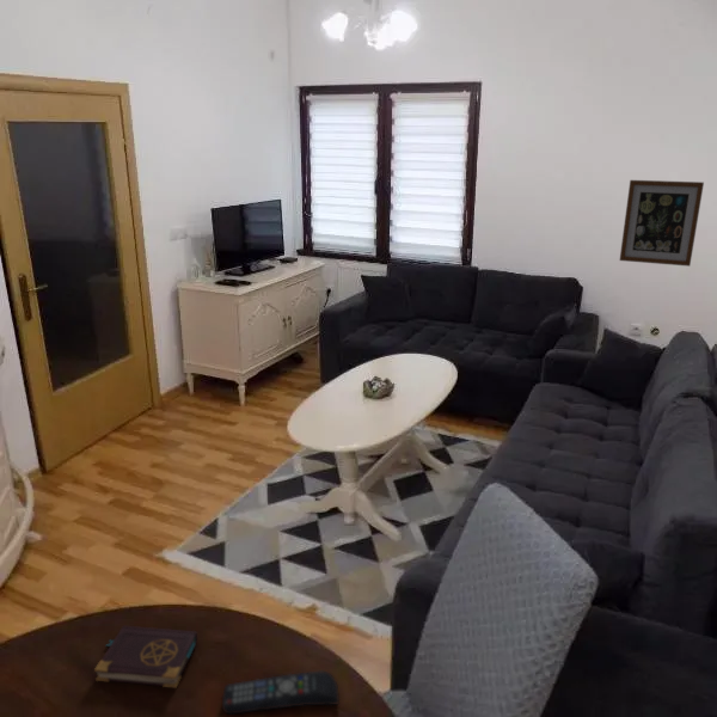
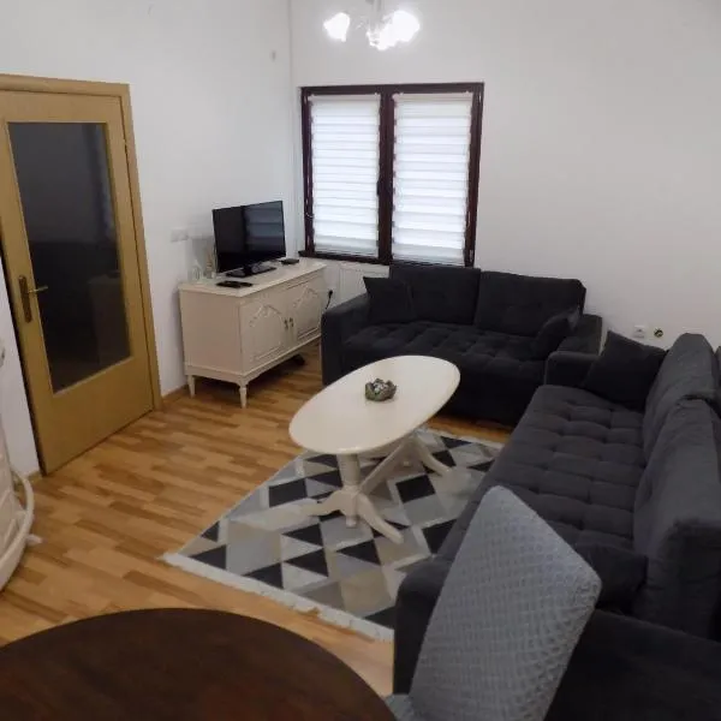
- wall art [619,179,705,268]
- remote control [221,670,341,716]
- book [93,625,198,690]
